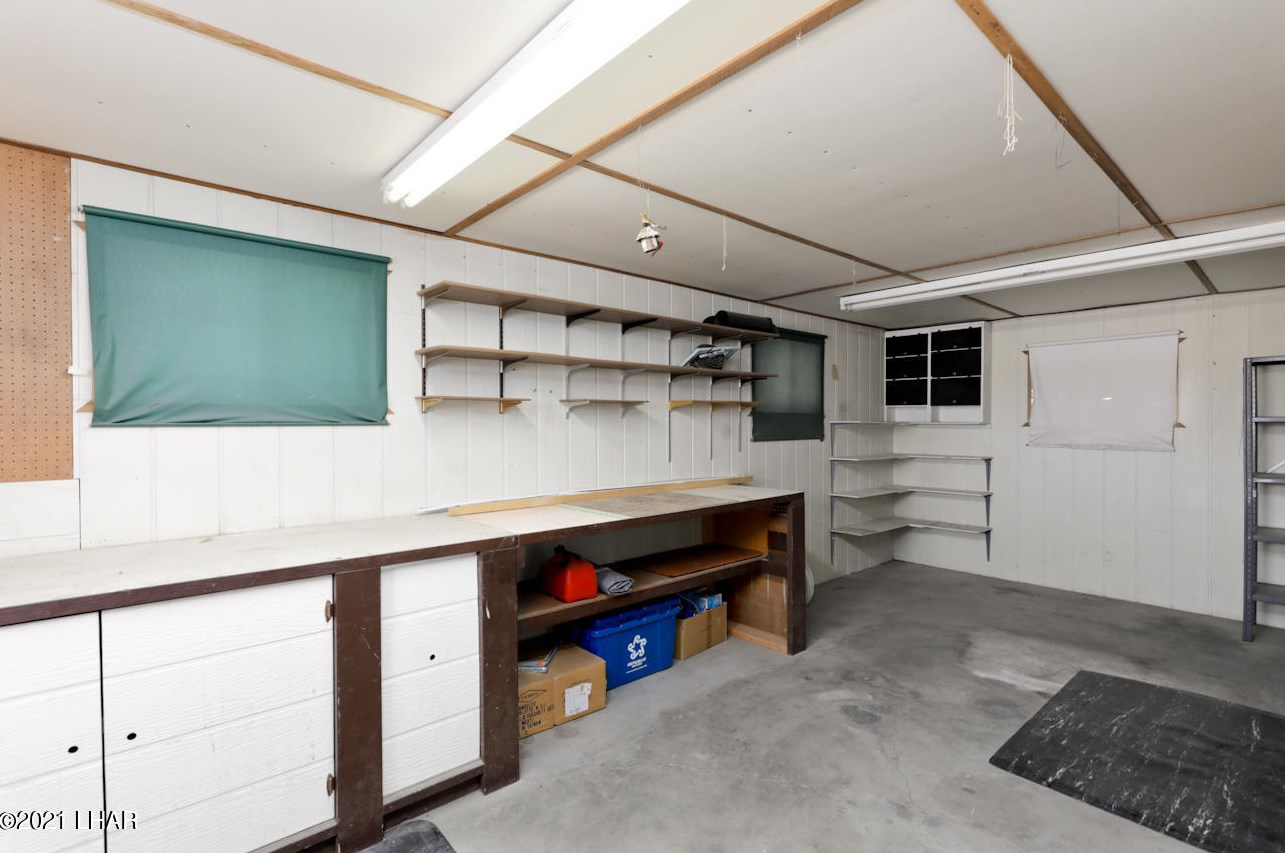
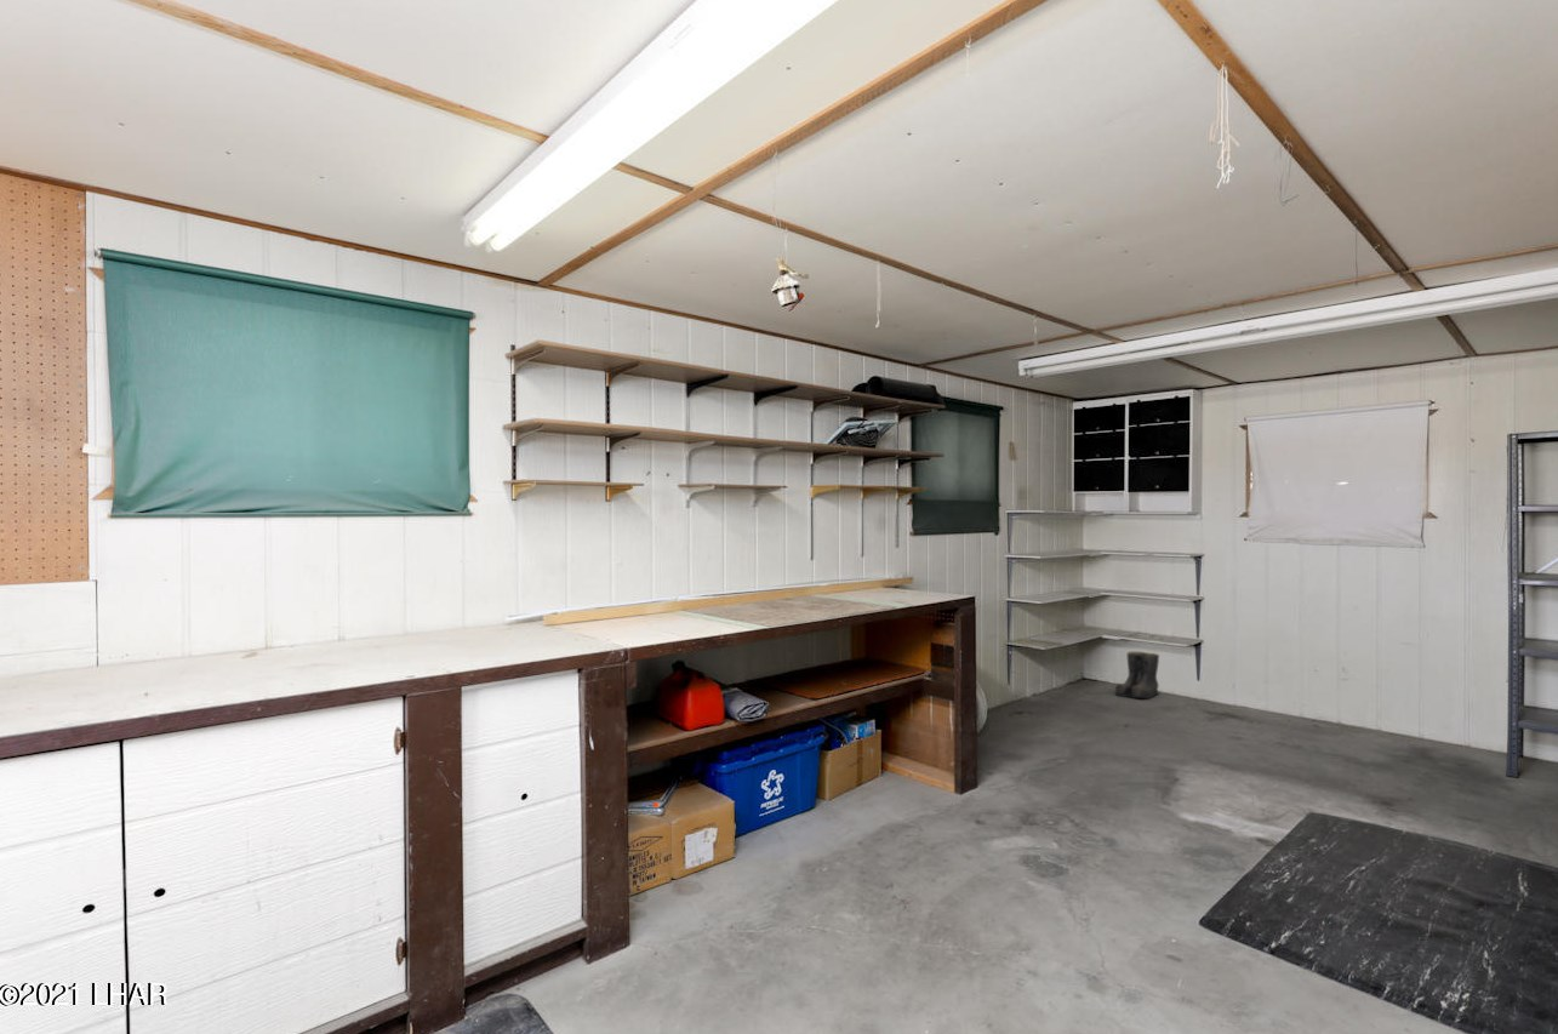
+ boots [1114,651,1160,699]
